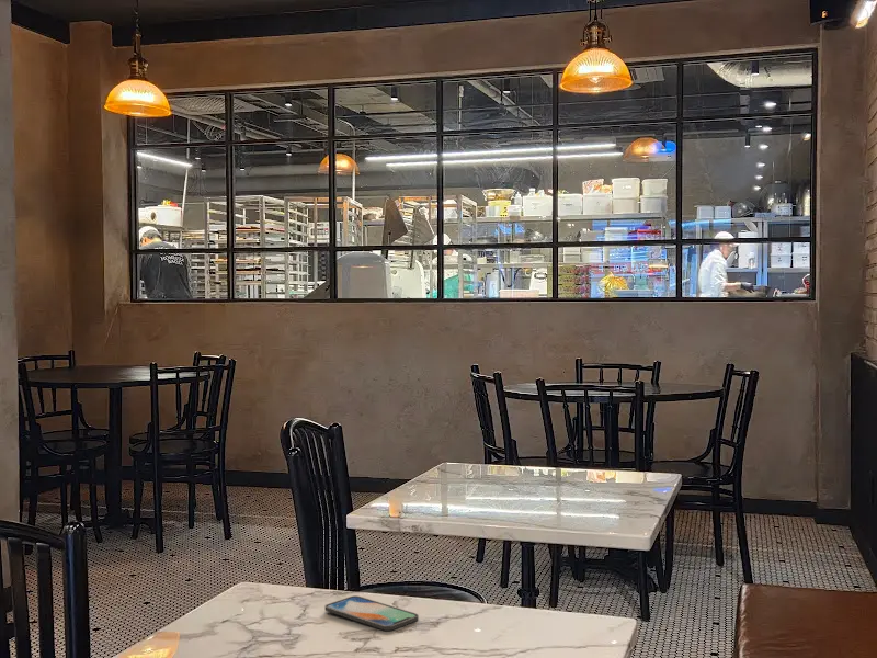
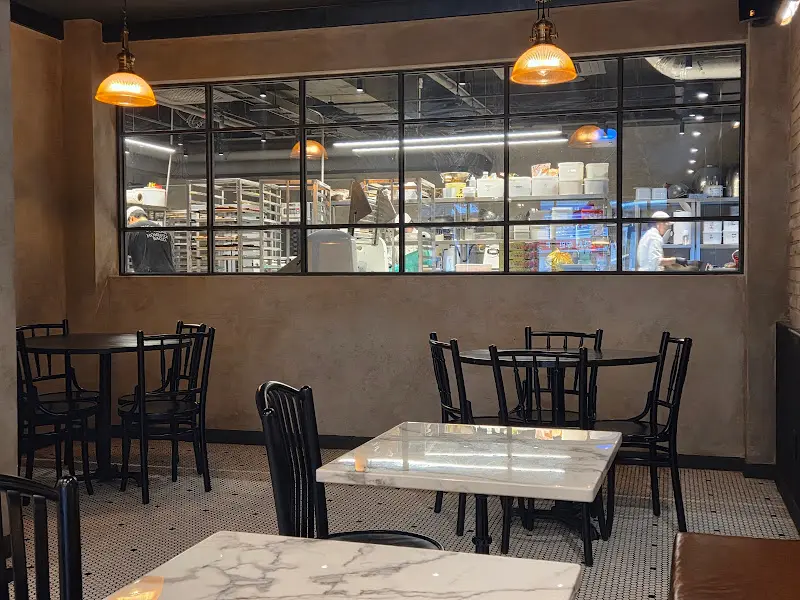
- smartphone [323,594,420,632]
